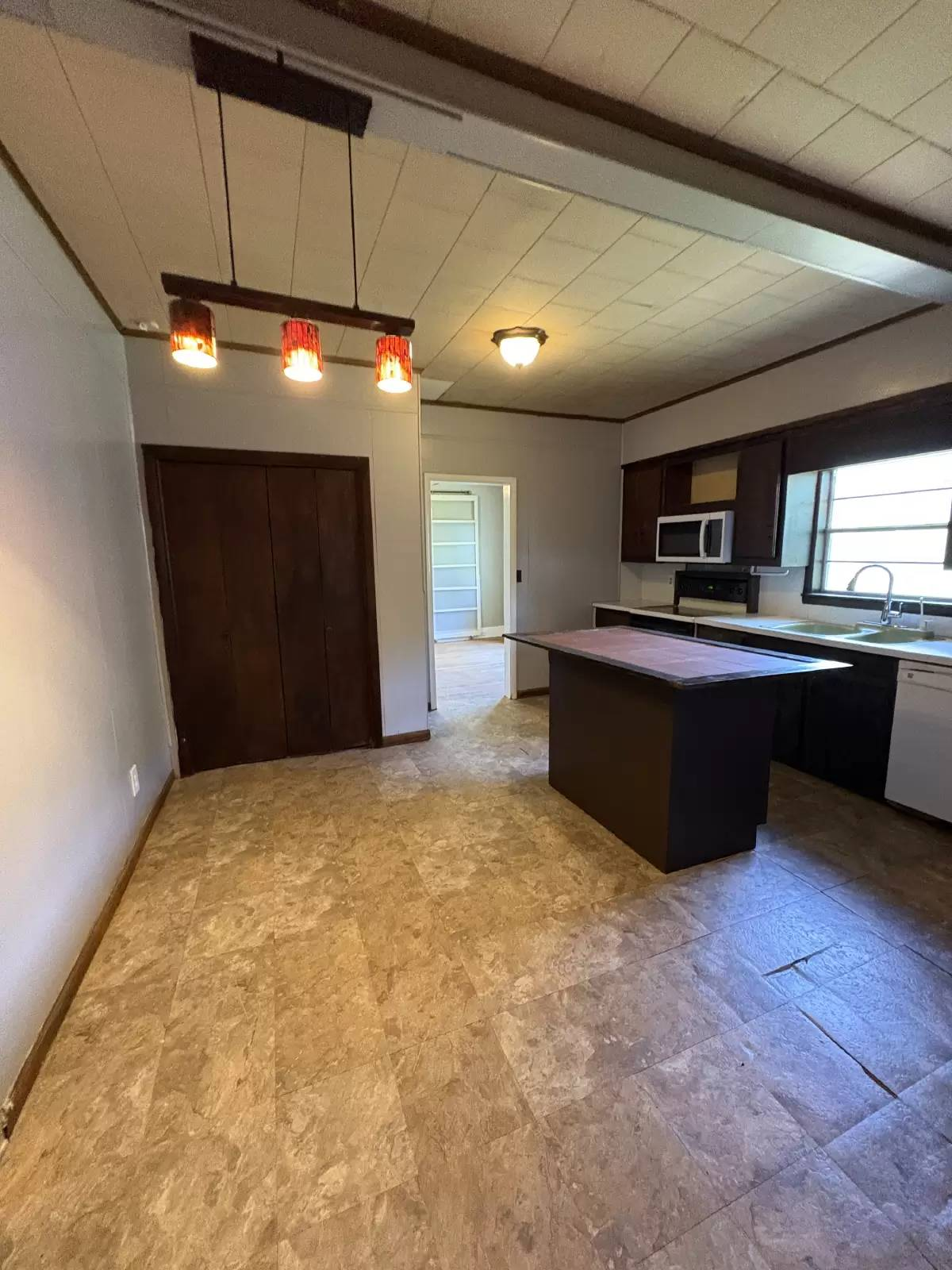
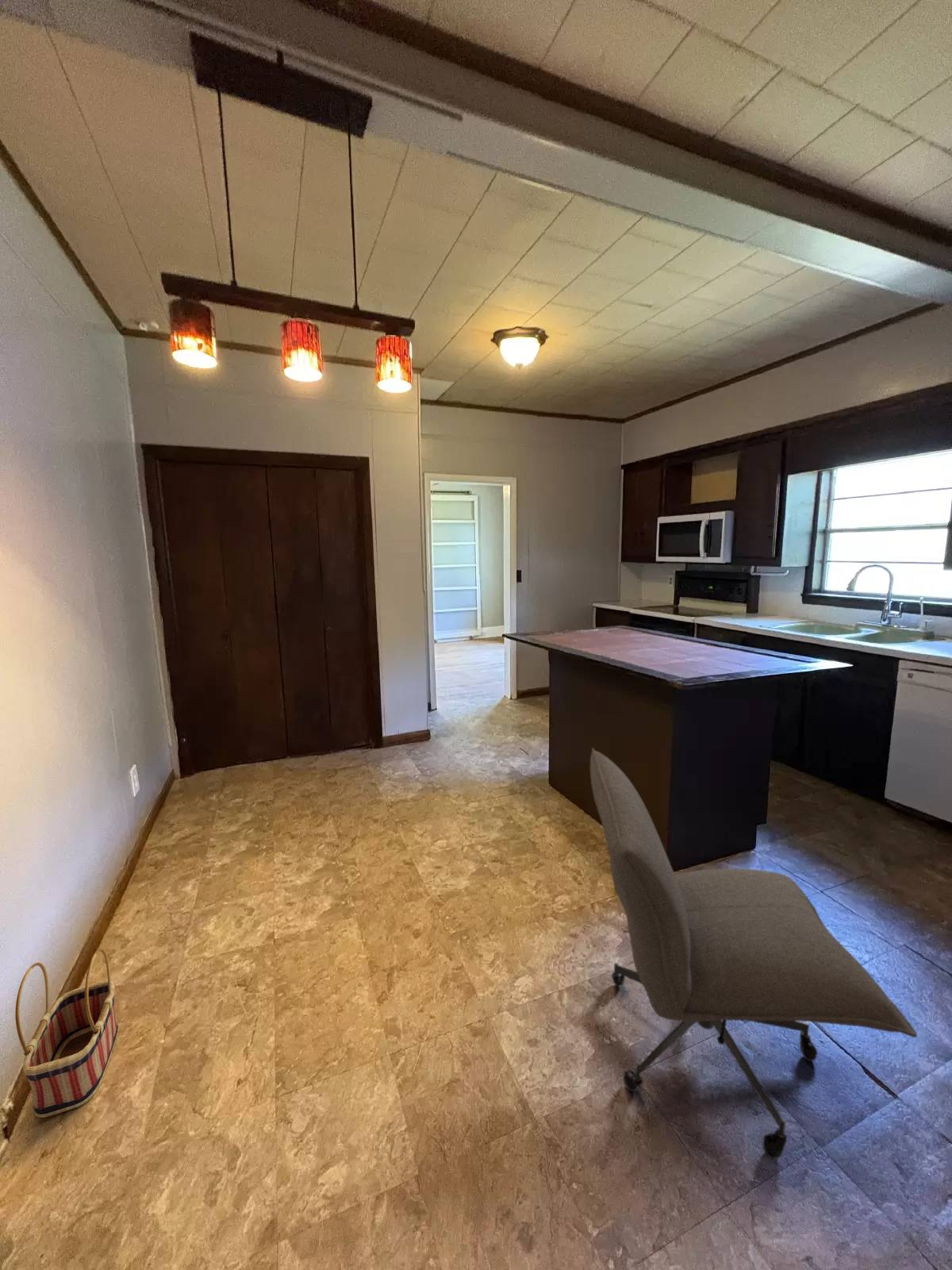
+ basket [14,948,120,1118]
+ chair [589,747,918,1160]
